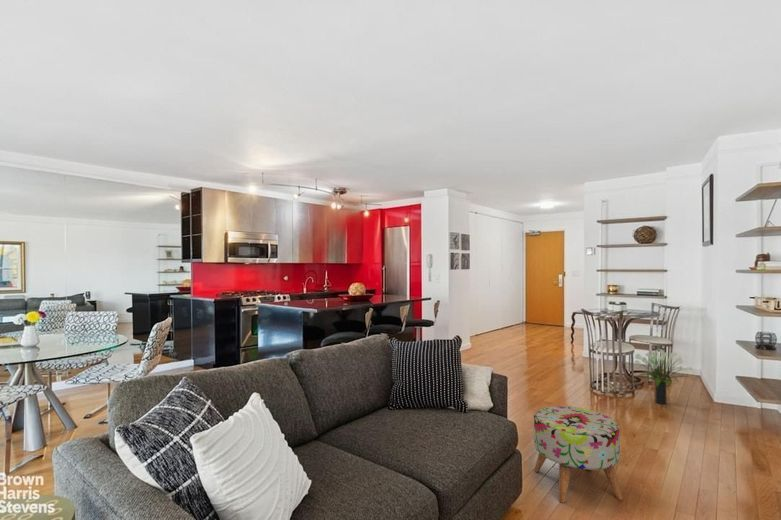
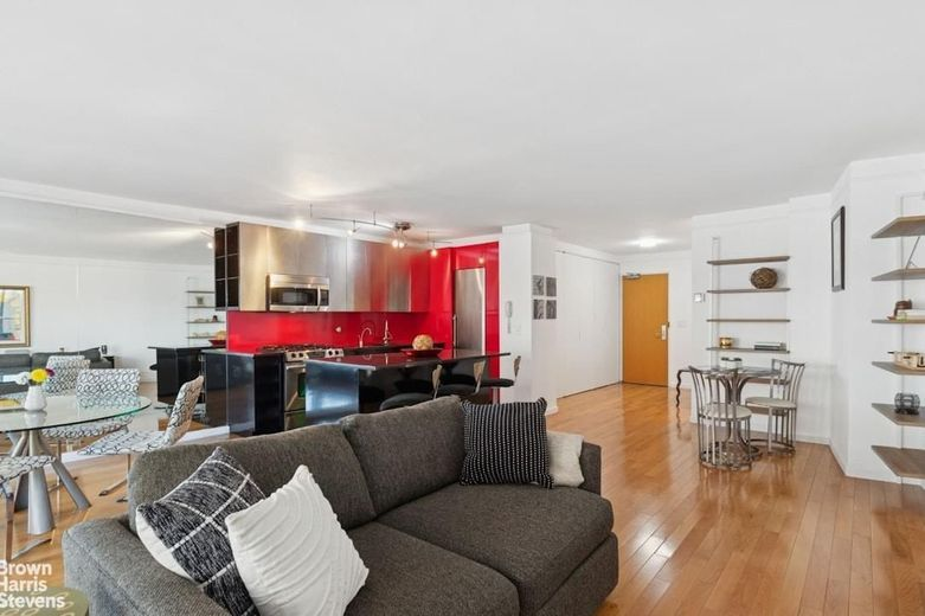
- potted plant [633,348,693,405]
- ottoman [533,405,624,504]
